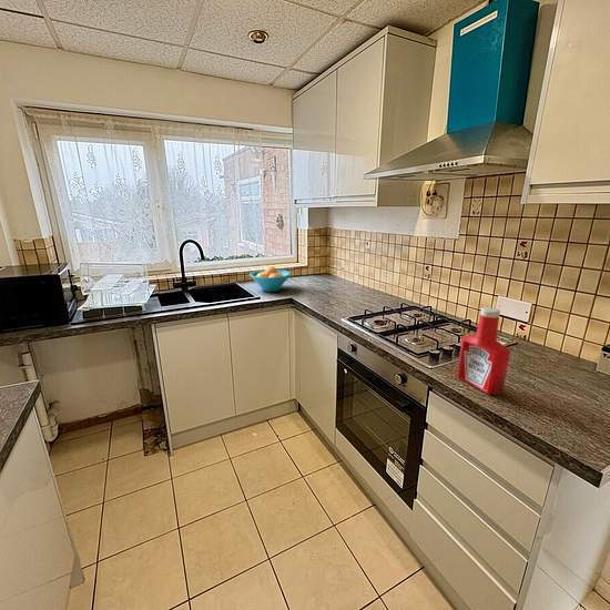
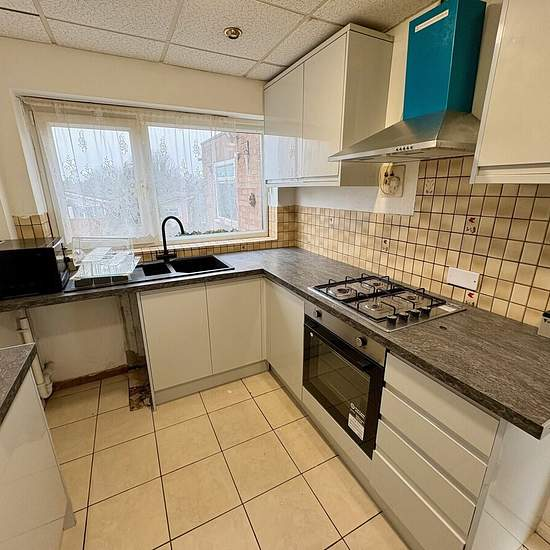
- soap bottle [456,306,511,396]
- fruit bowl [248,265,292,293]
